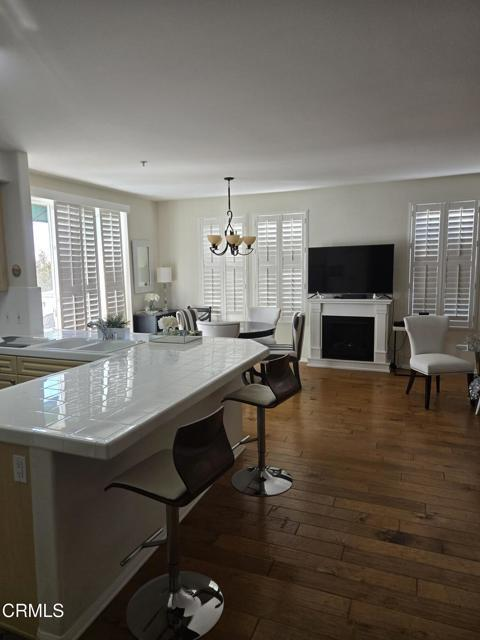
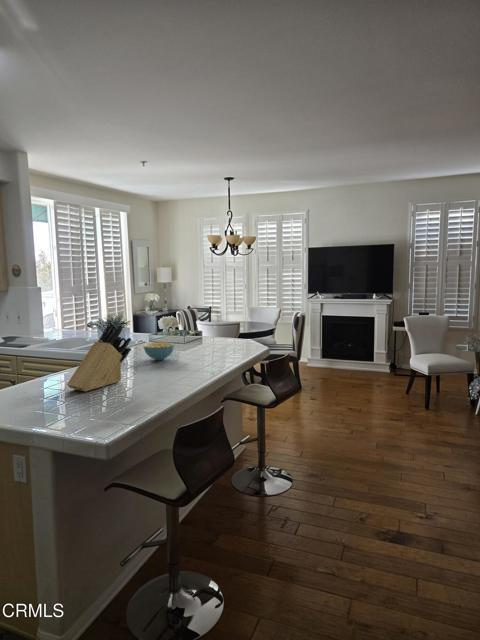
+ knife block [66,322,132,392]
+ cereal bowl [142,341,175,361]
